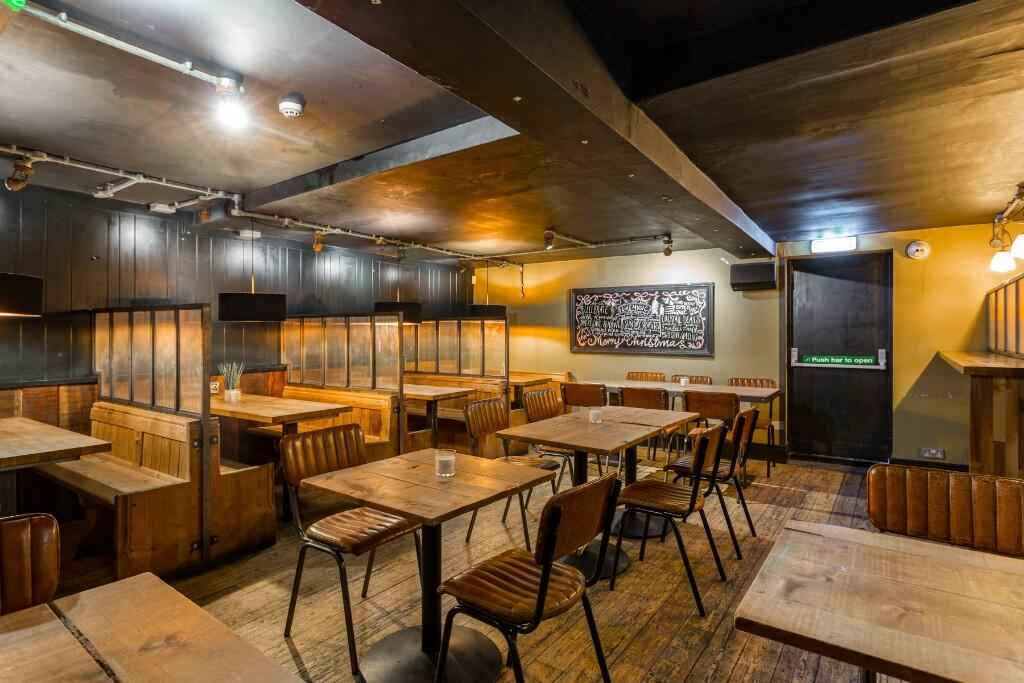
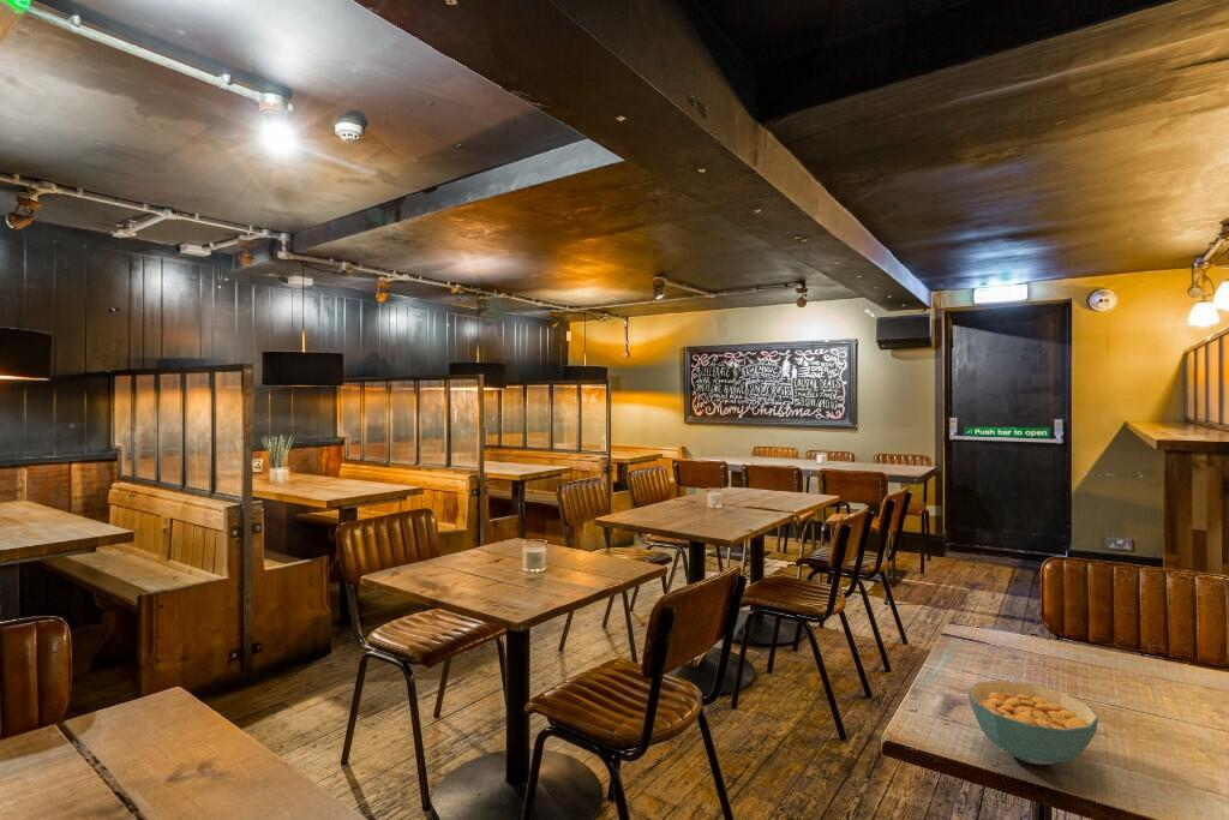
+ cereal bowl [967,680,1099,766]
